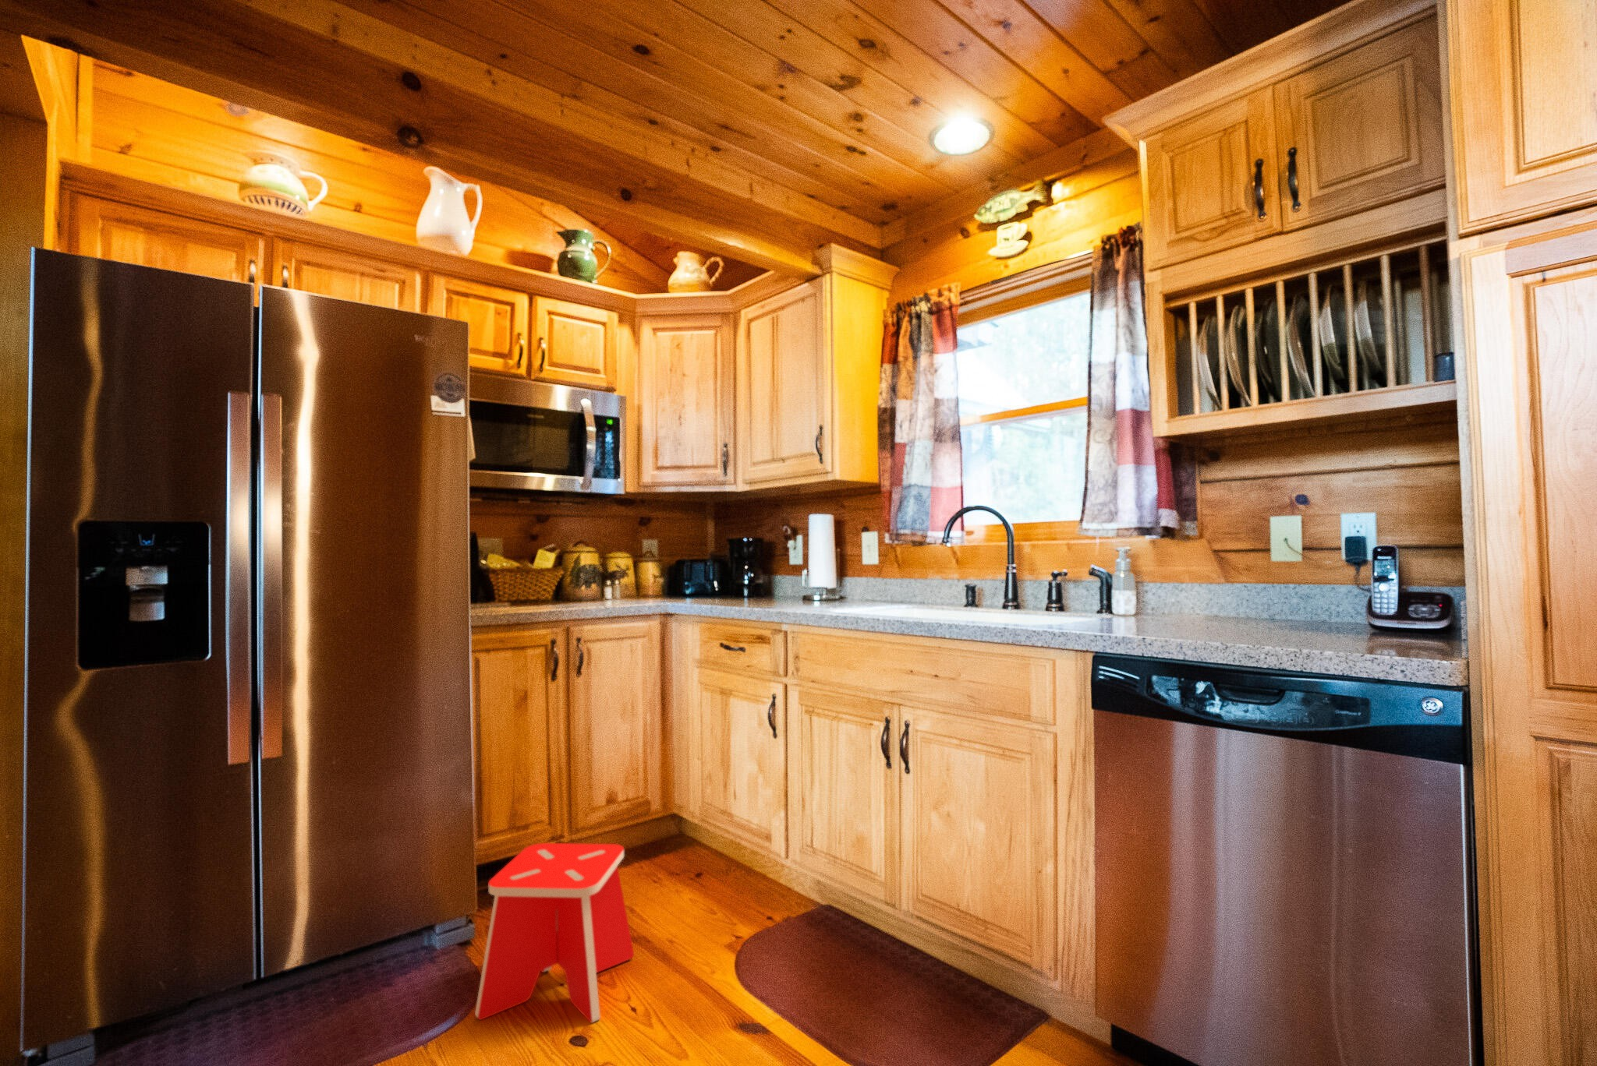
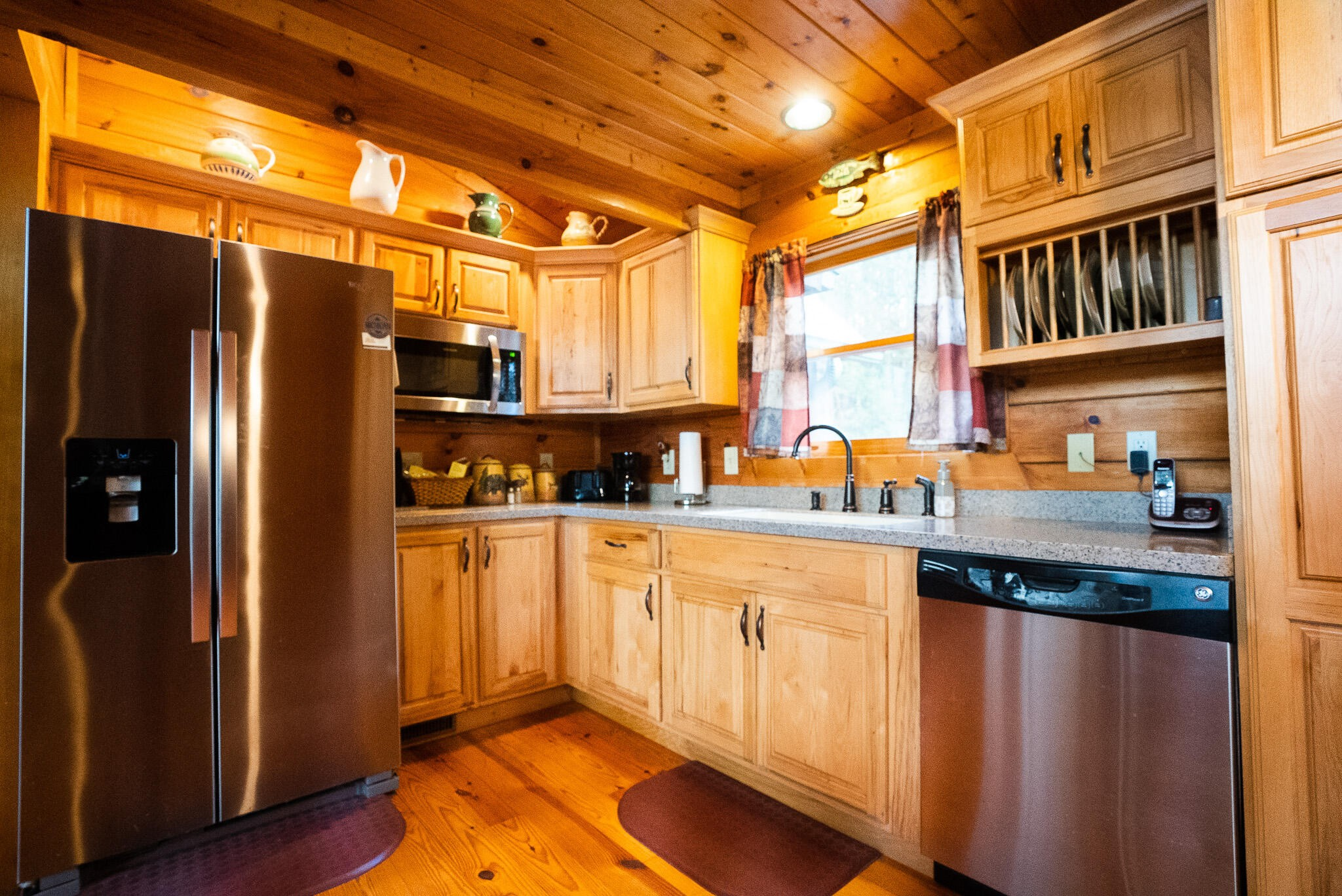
- step stool [474,842,634,1024]
